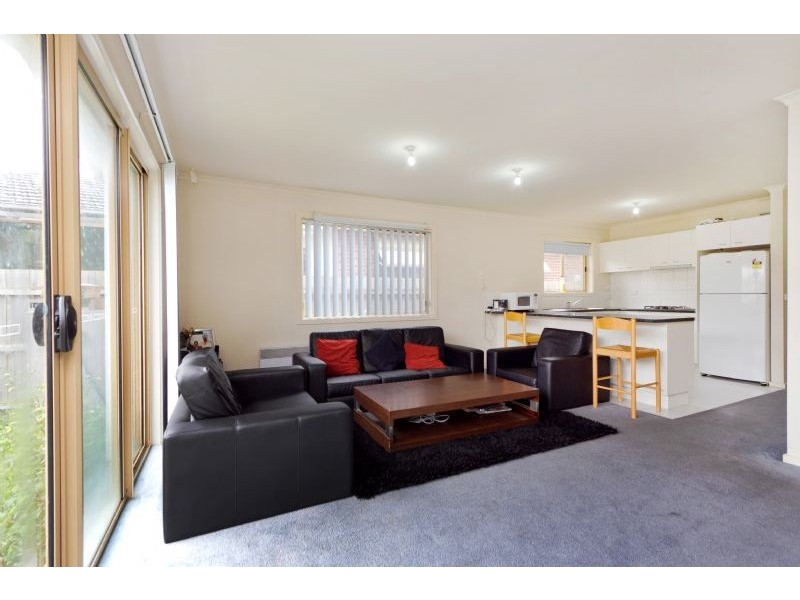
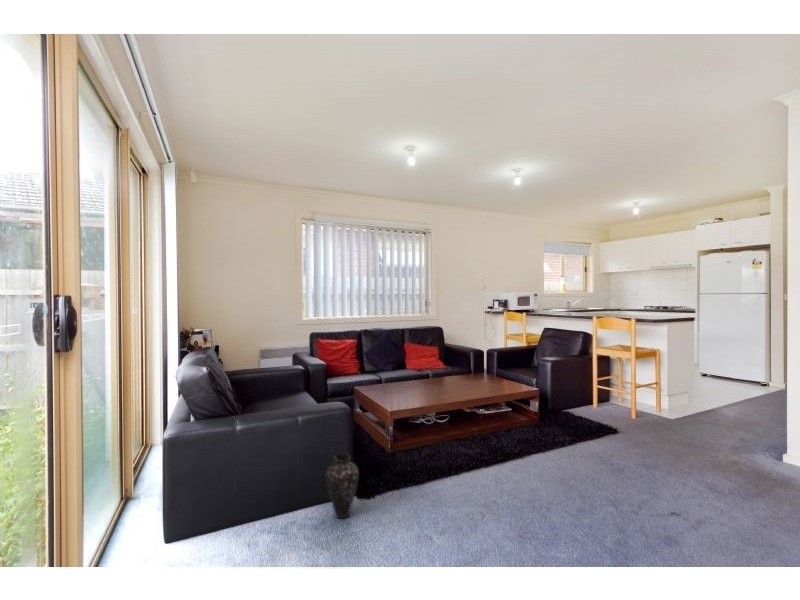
+ vase [325,452,360,519]
